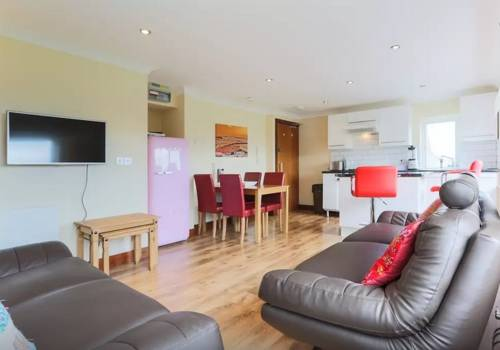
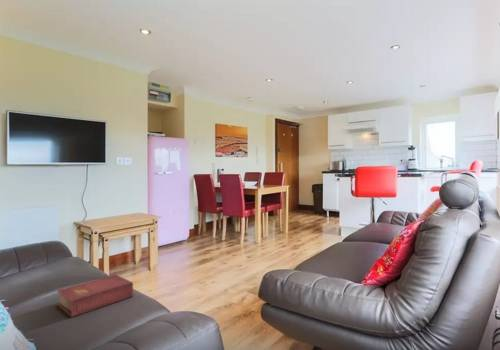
+ book [56,273,134,318]
